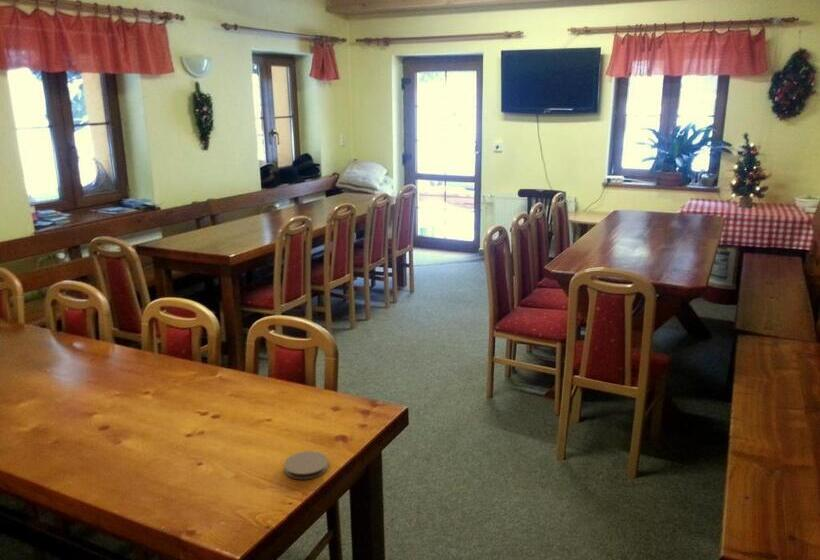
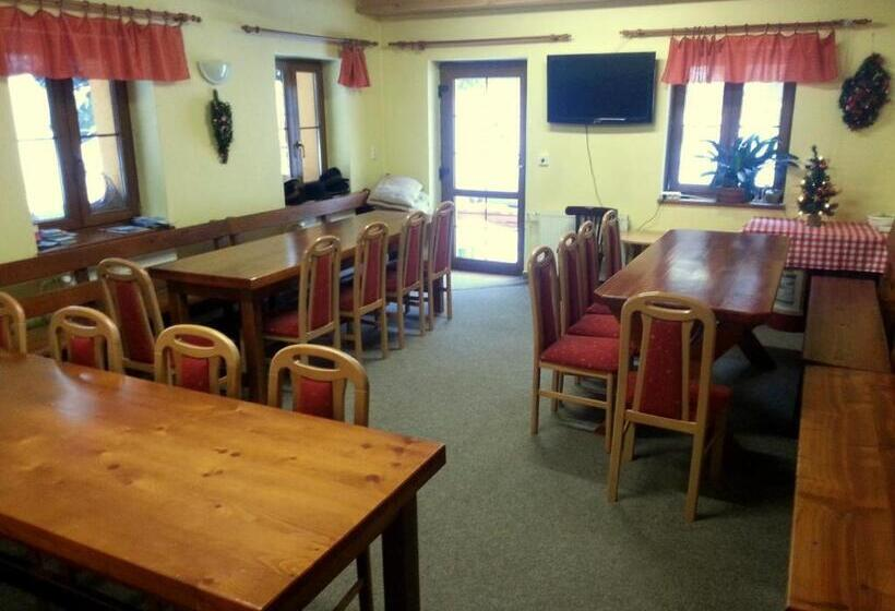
- coaster [283,450,329,480]
